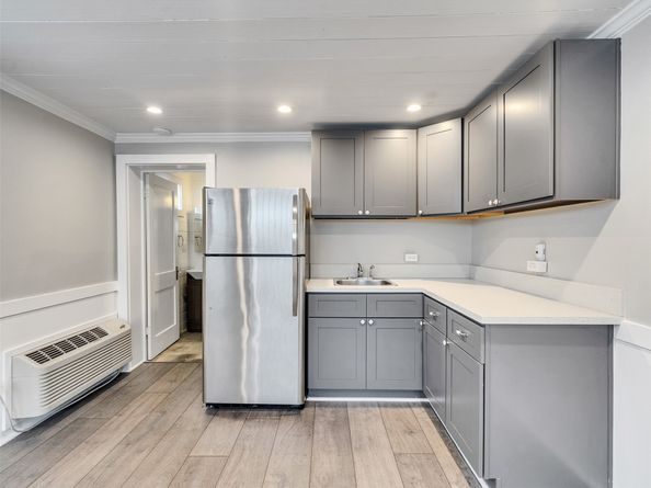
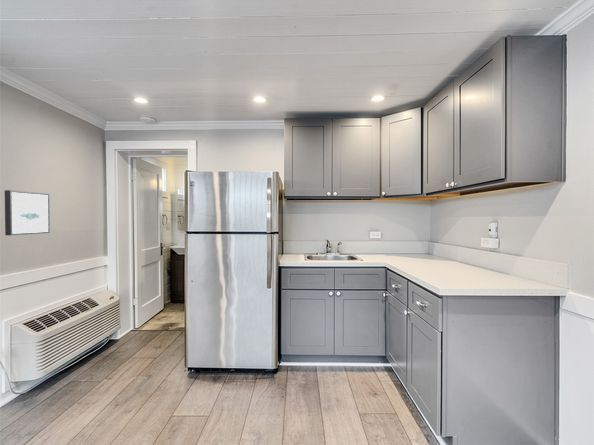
+ wall art [4,189,51,236]
